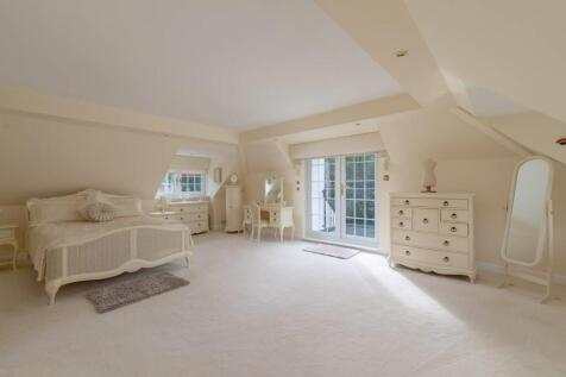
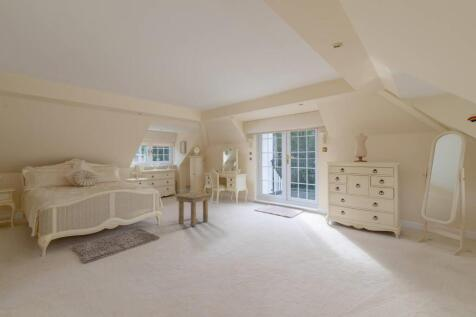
+ side table [174,191,213,228]
